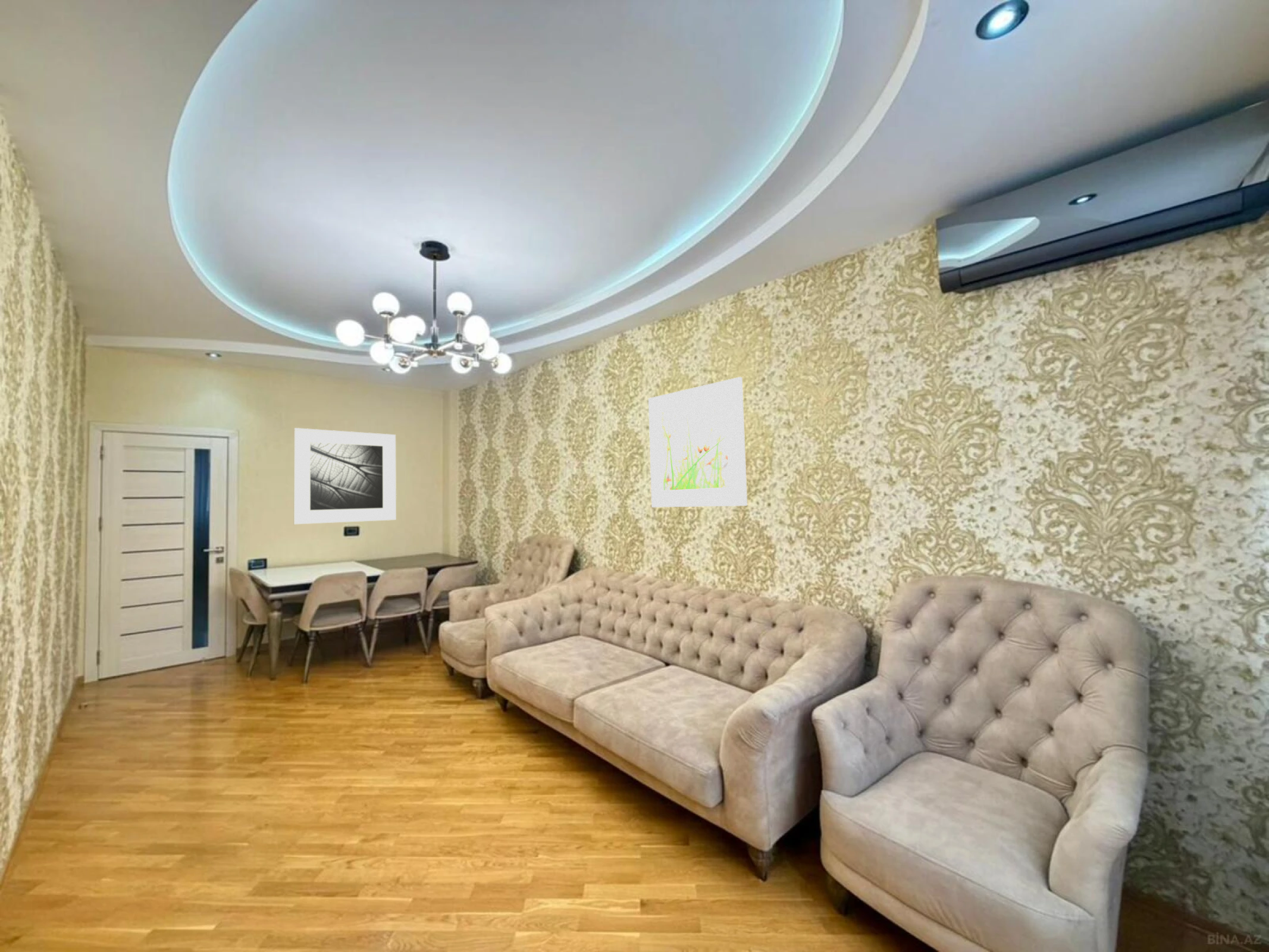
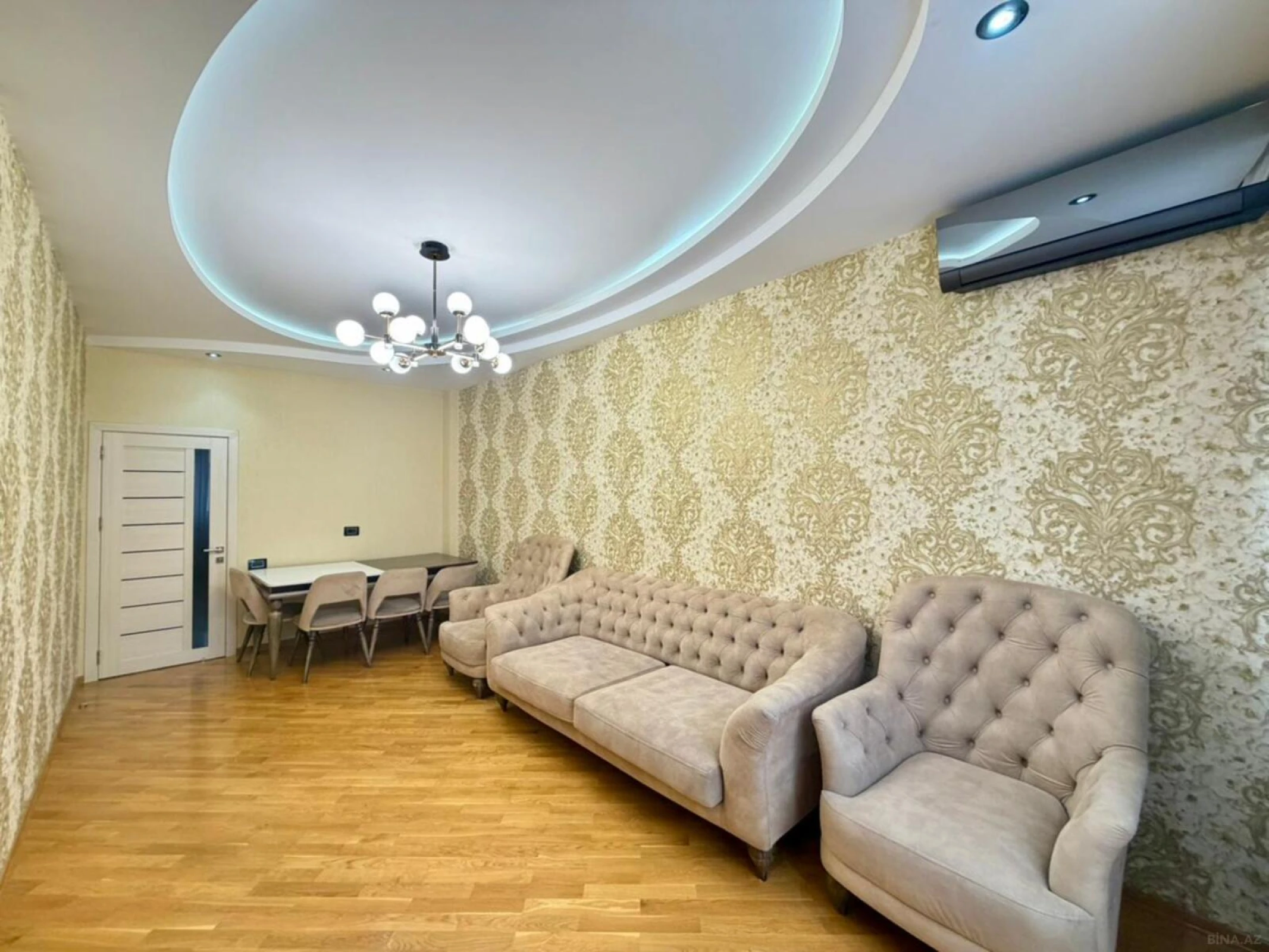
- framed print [648,376,748,508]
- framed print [293,427,397,525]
